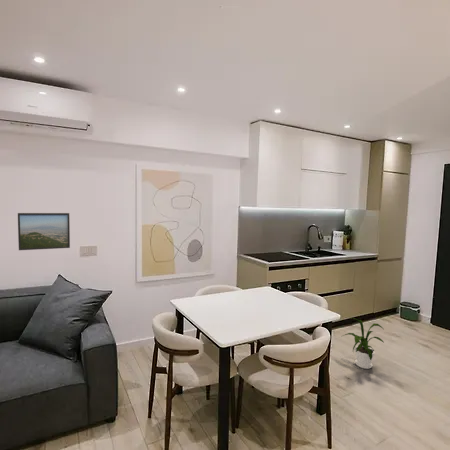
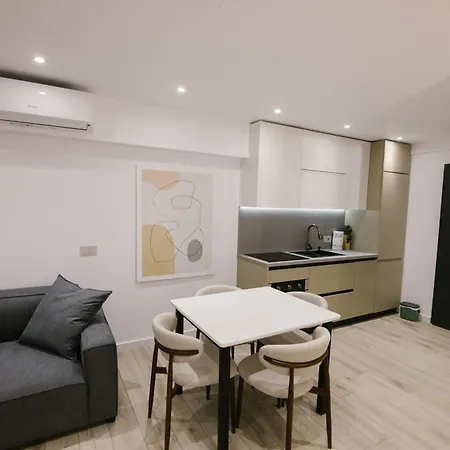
- house plant [342,317,385,370]
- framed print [17,212,71,251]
